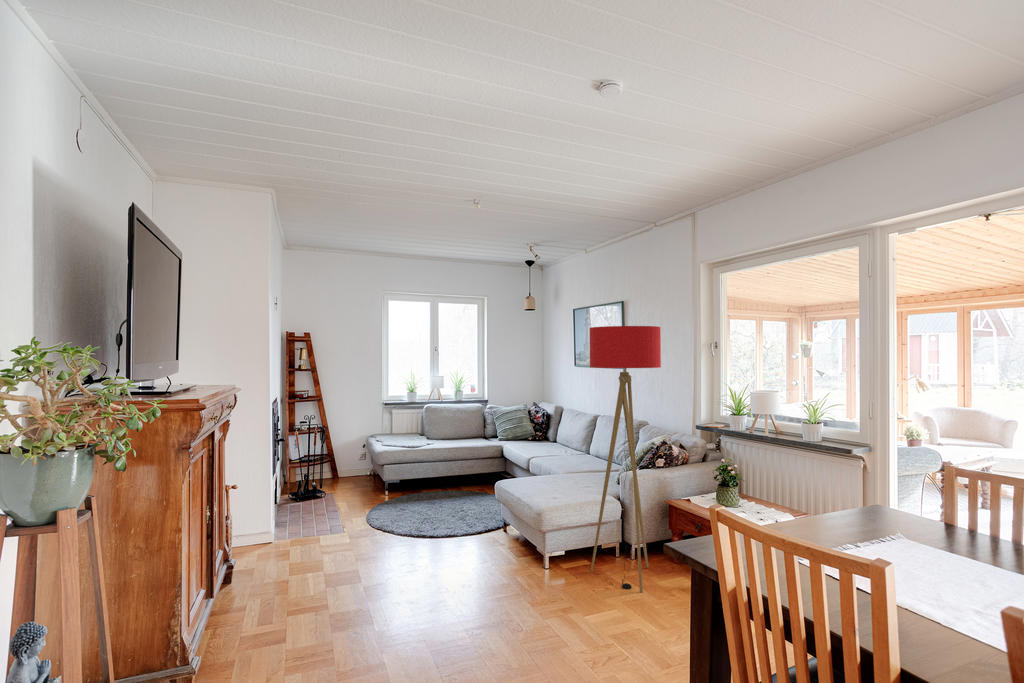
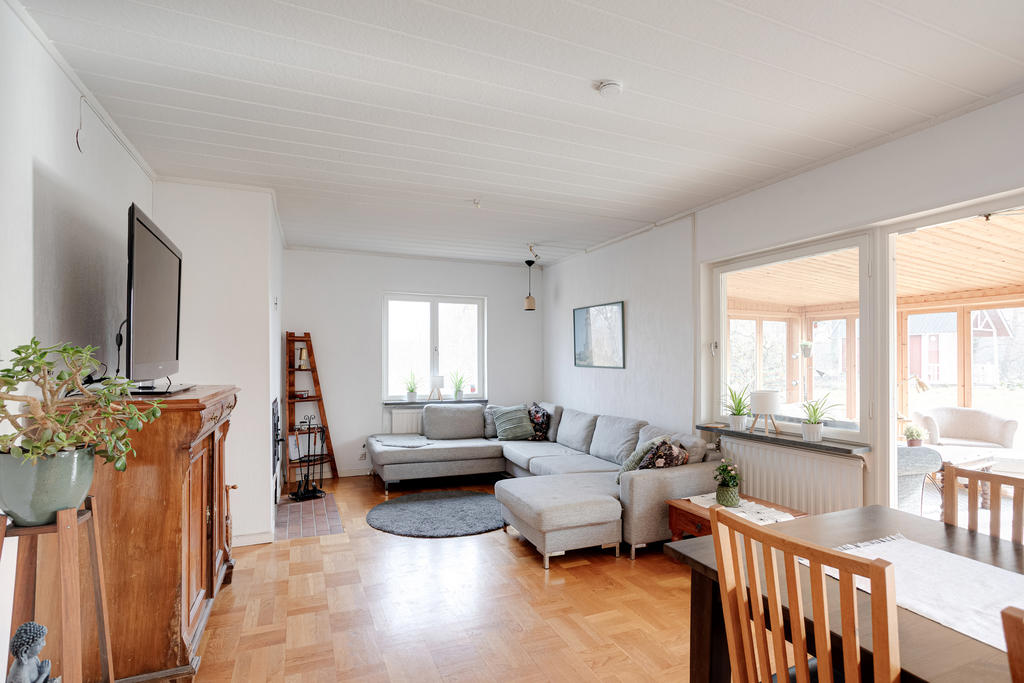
- floor lamp [589,325,662,593]
